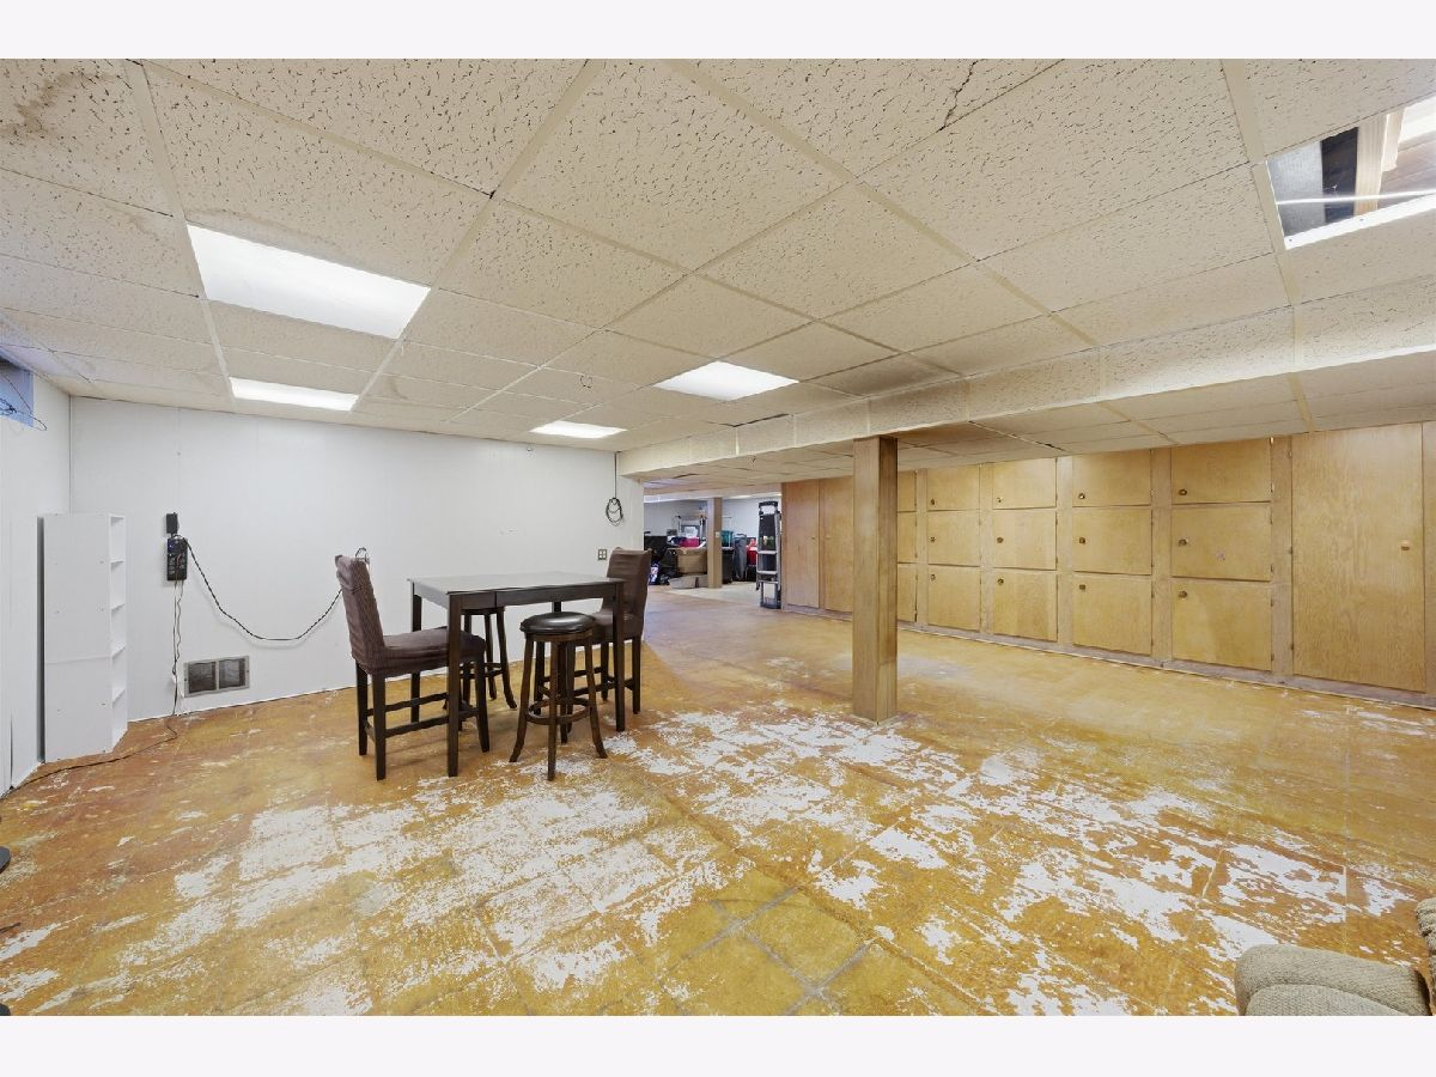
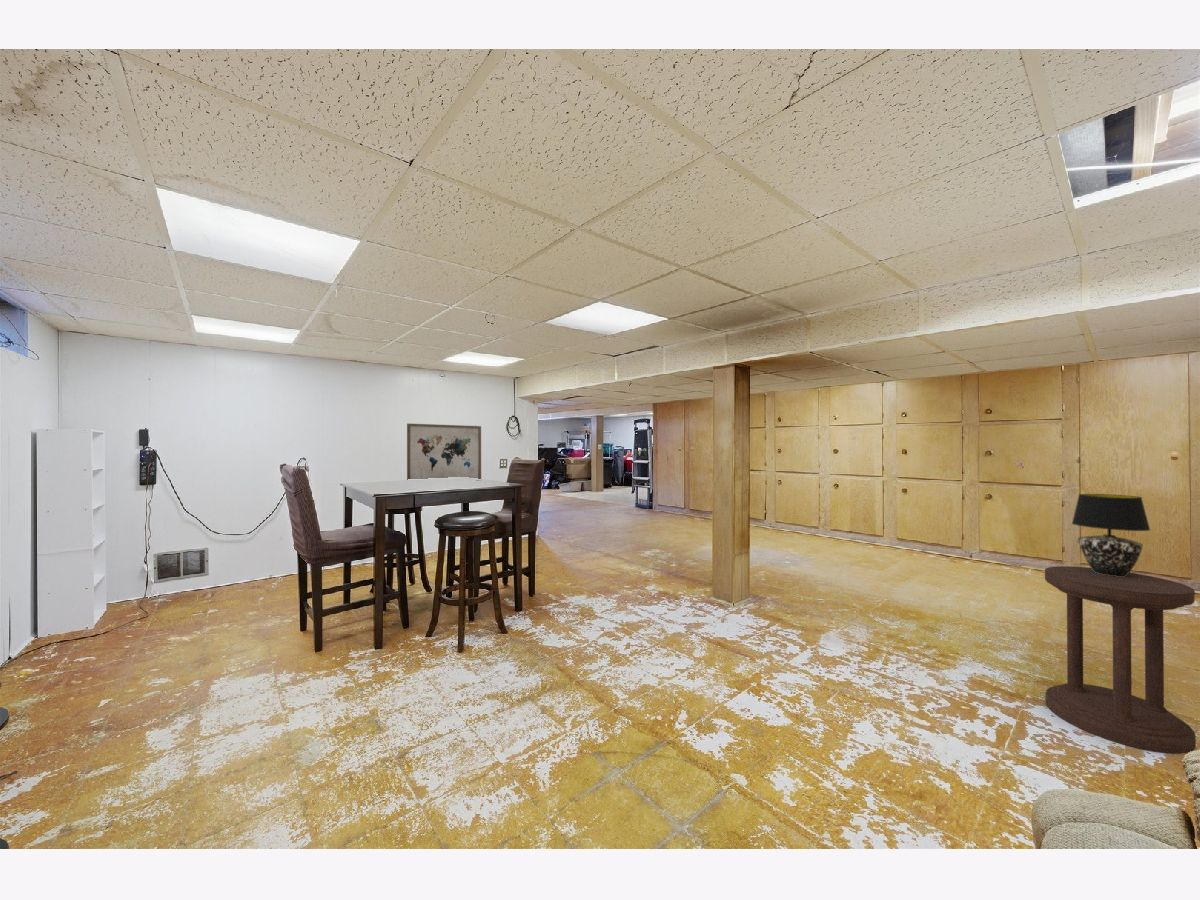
+ wall art [406,422,482,481]
+ table lamp [1071,493,1151,577]
+ side table [1044,565,1197,755]
